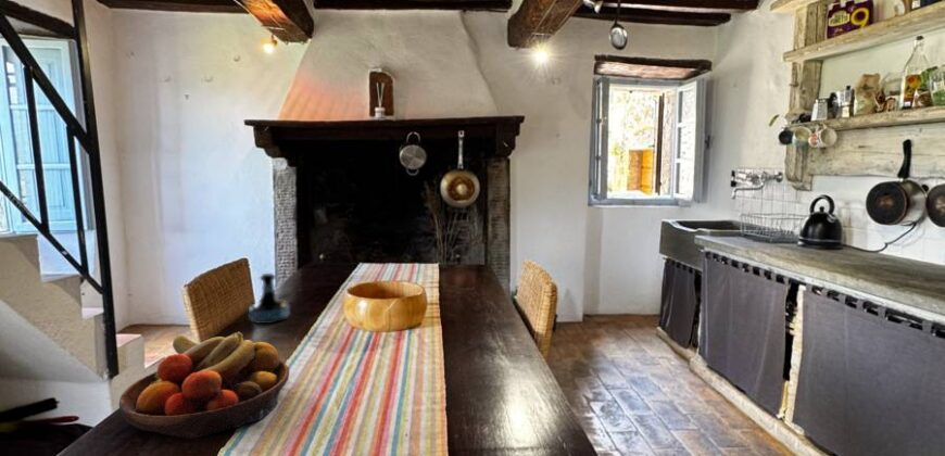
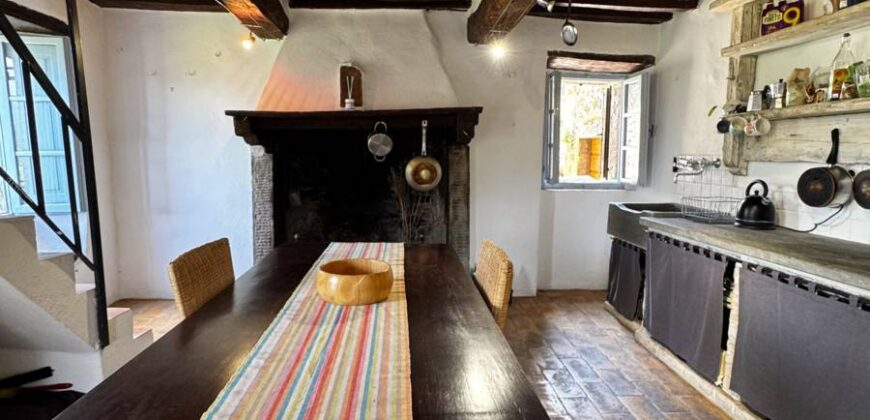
- fruit bowl [118,331,291,440]
- tequila bottle [248,273,290,325]
